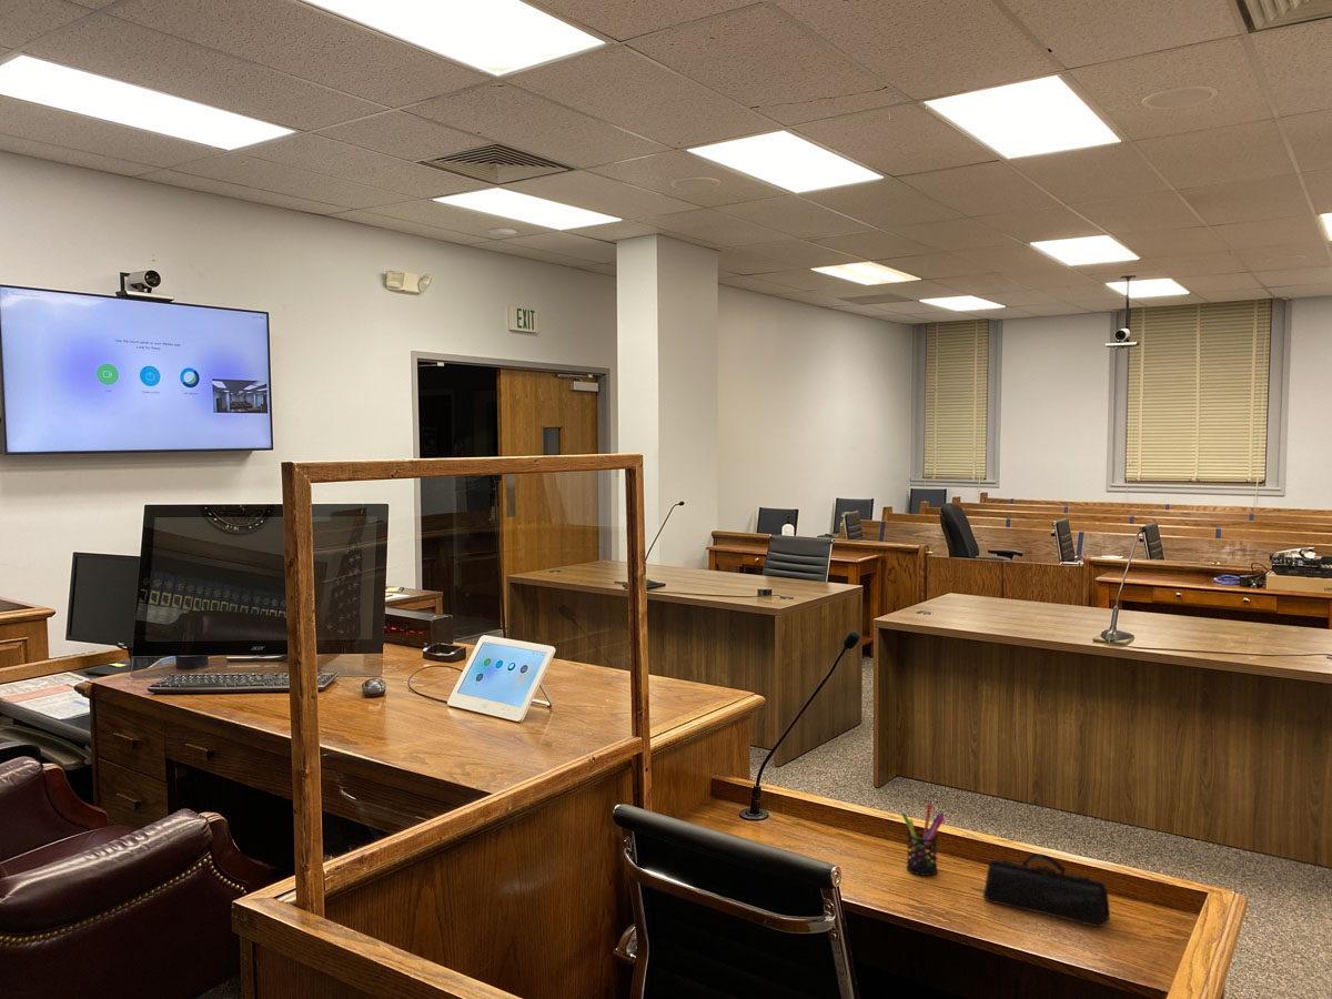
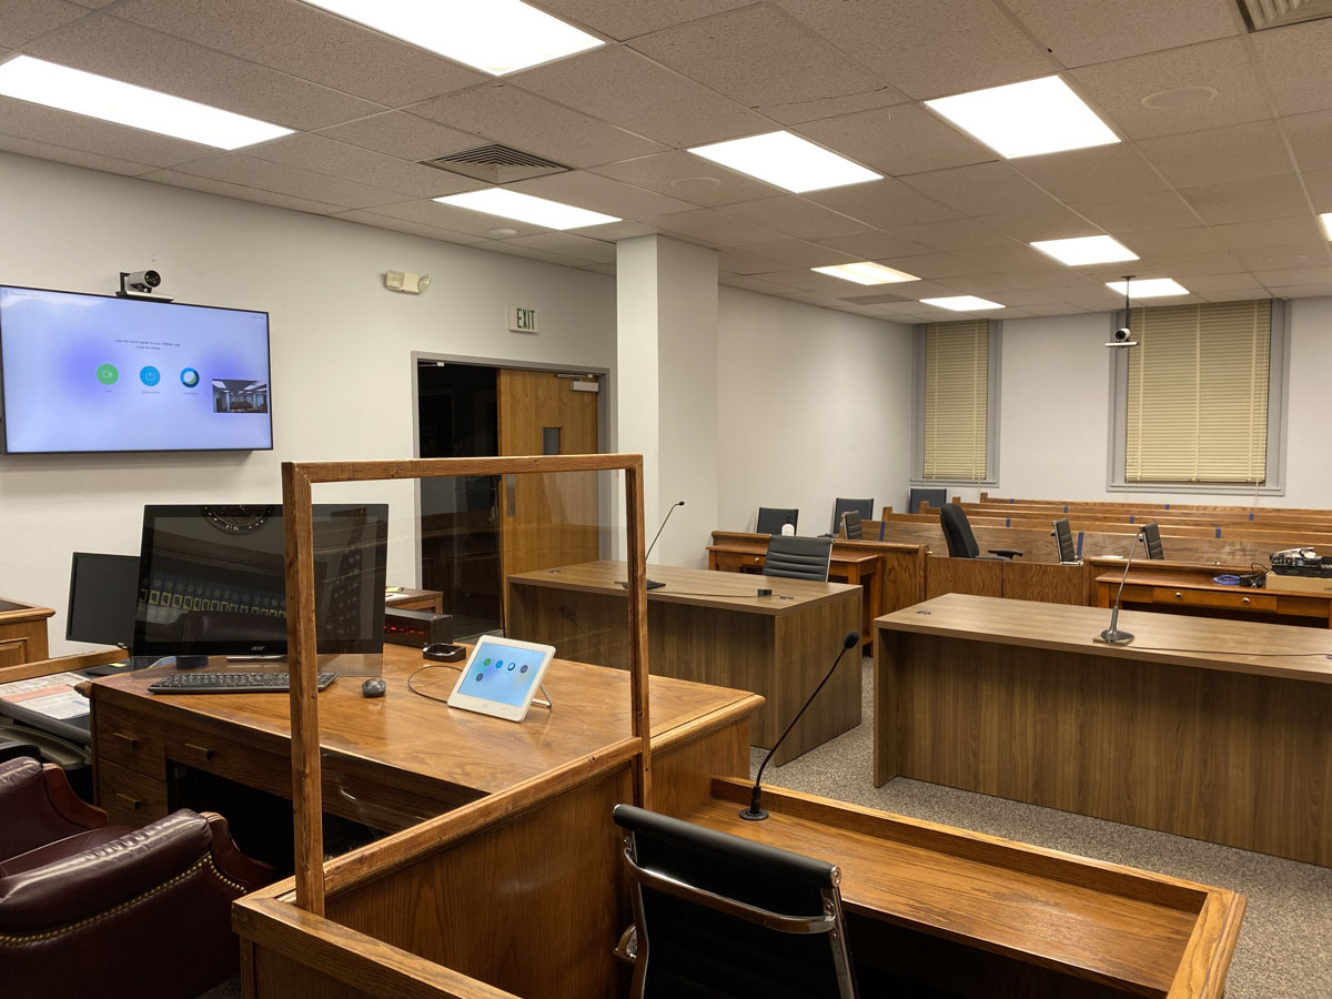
- pen holder [900,803,946,877]
- pencil case [981,852,1111,928]
